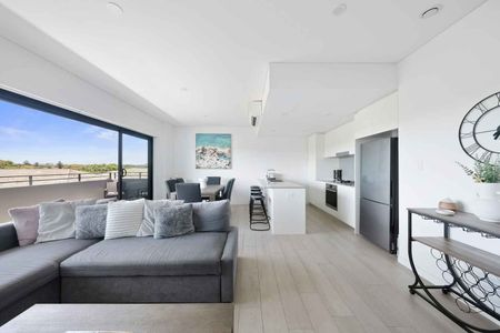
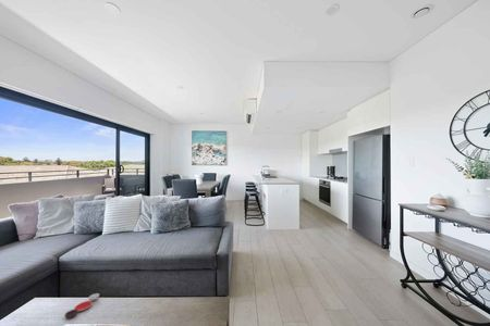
+ bowl [64,292,100,319]
